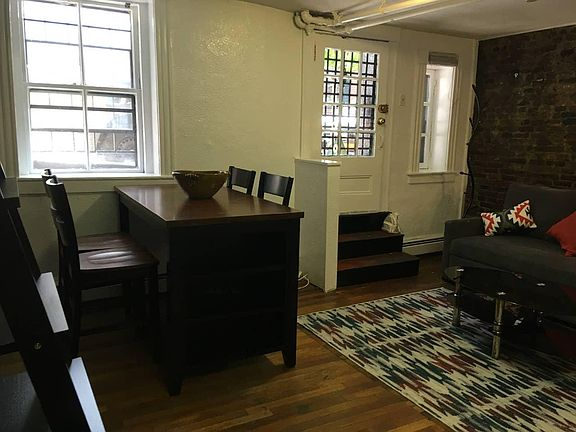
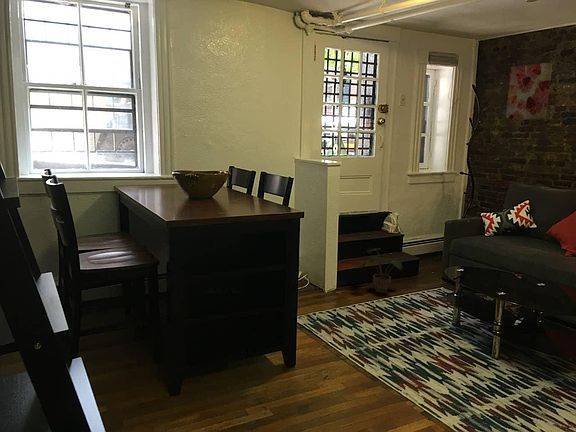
+ wall art [505,62,554,120]
+ potted plant [361,247,406,294]
